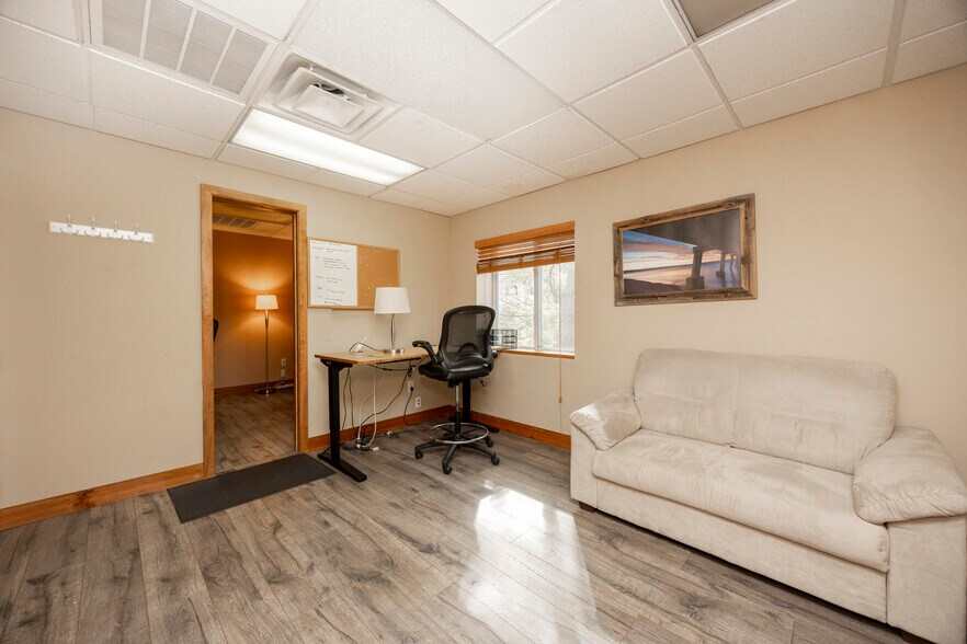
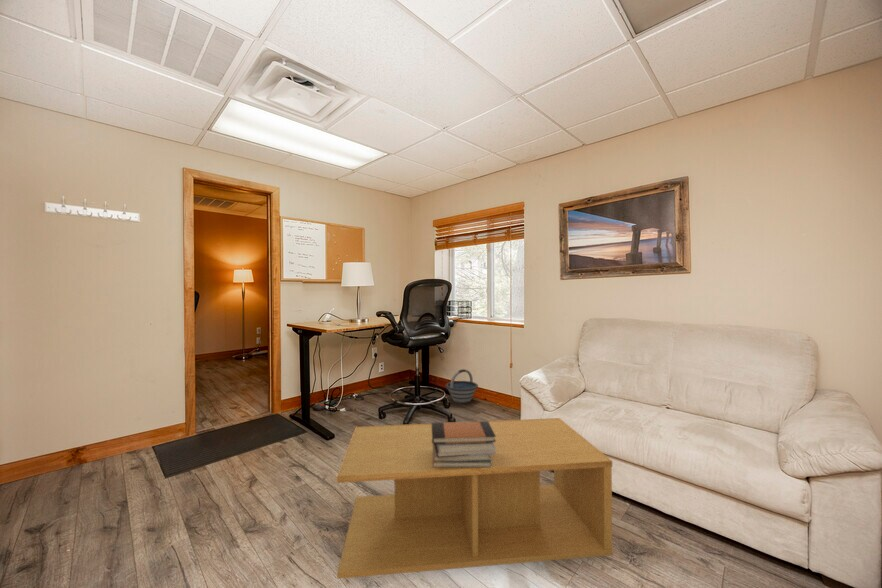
+ book stack [431,420,496,467]
+ bucket [445,368,479,405]
+ coffee table [336,417,614,580]
